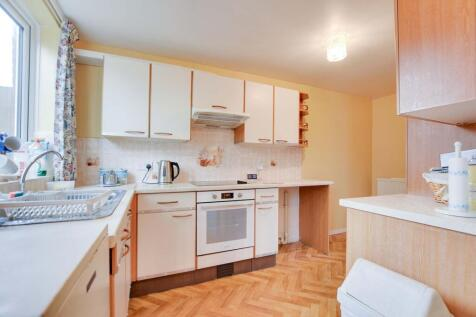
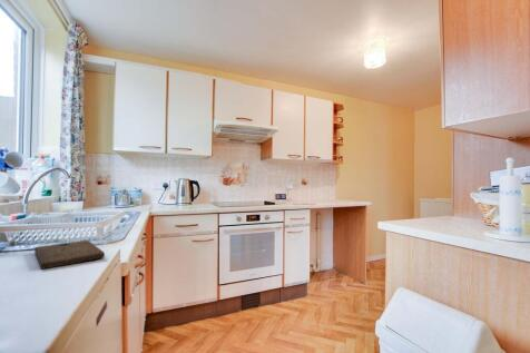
+ cutting board [33,239,106,271]
